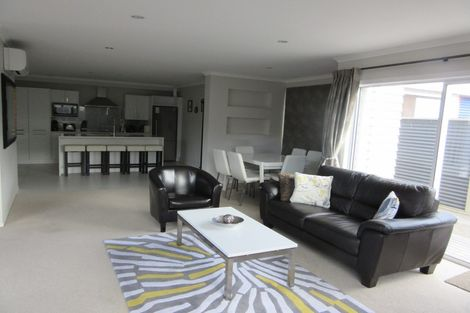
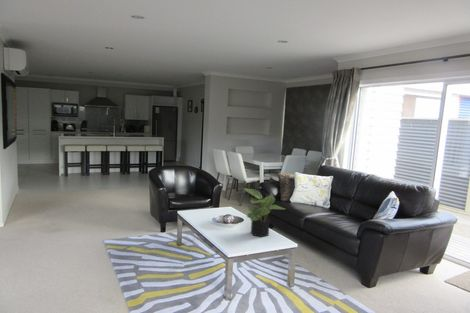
+ potted plant [243,187,286,238]
